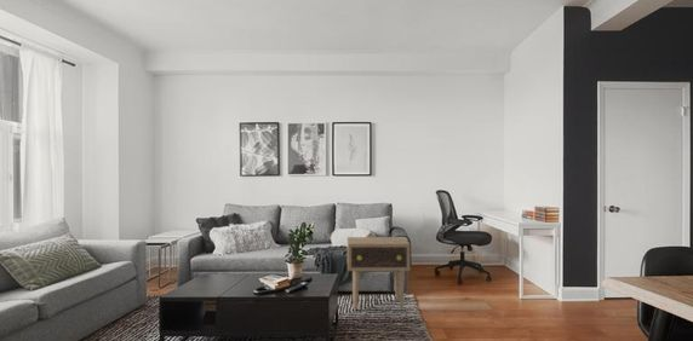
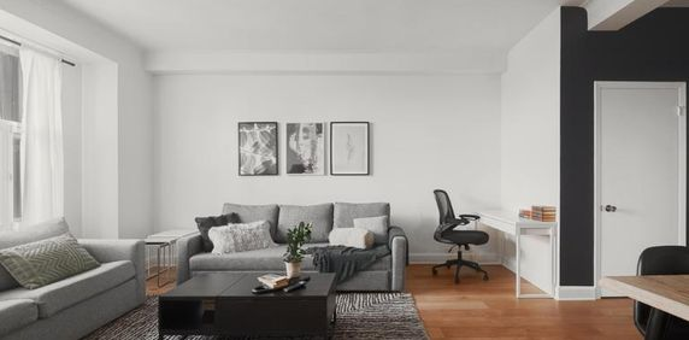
- side table [346,236,411,312]
